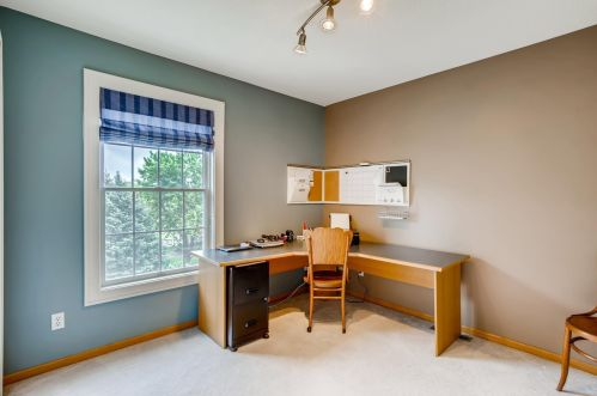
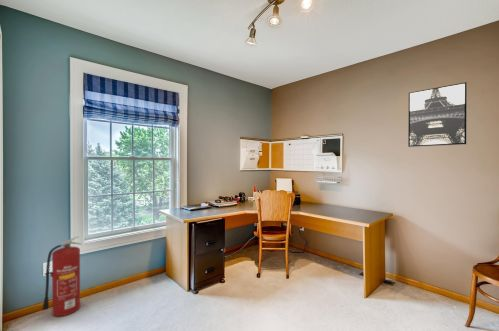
+ fire extinguisher [41,235,83,317]
+ wall art [407,81,468,148]
